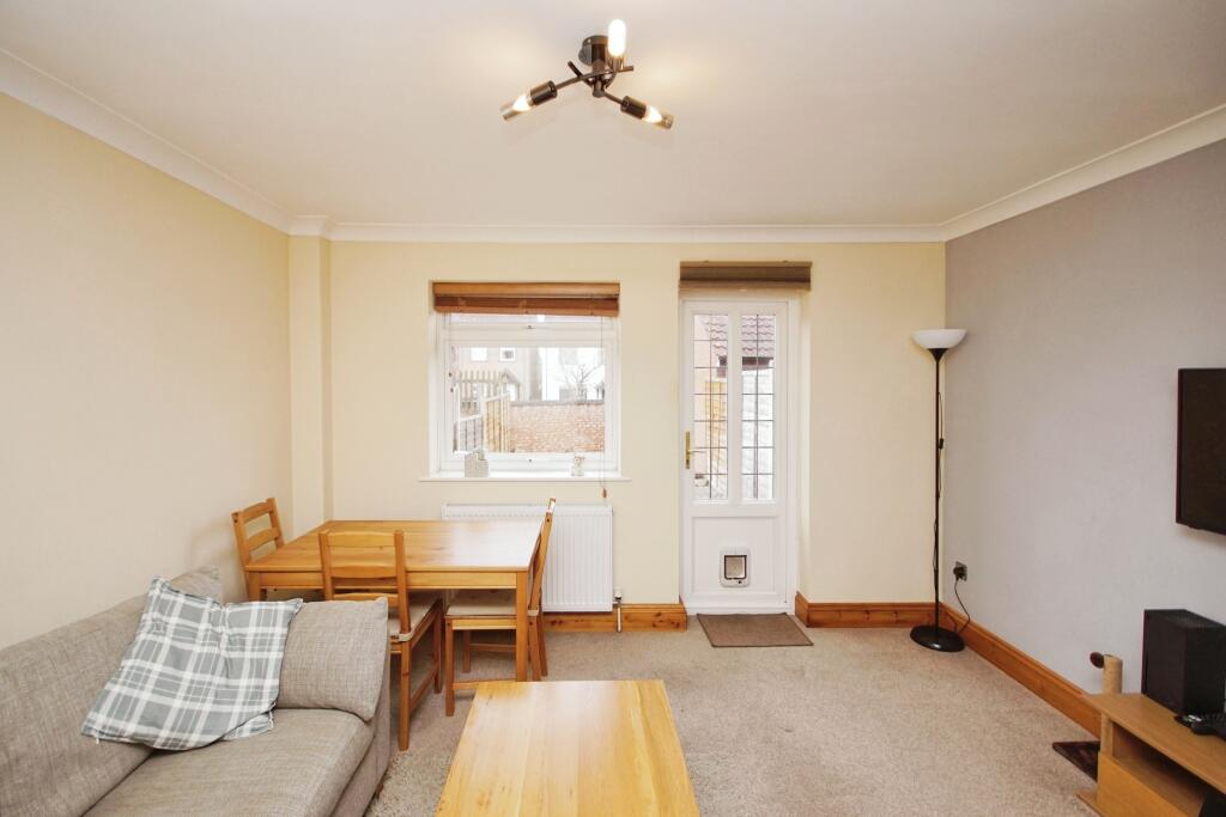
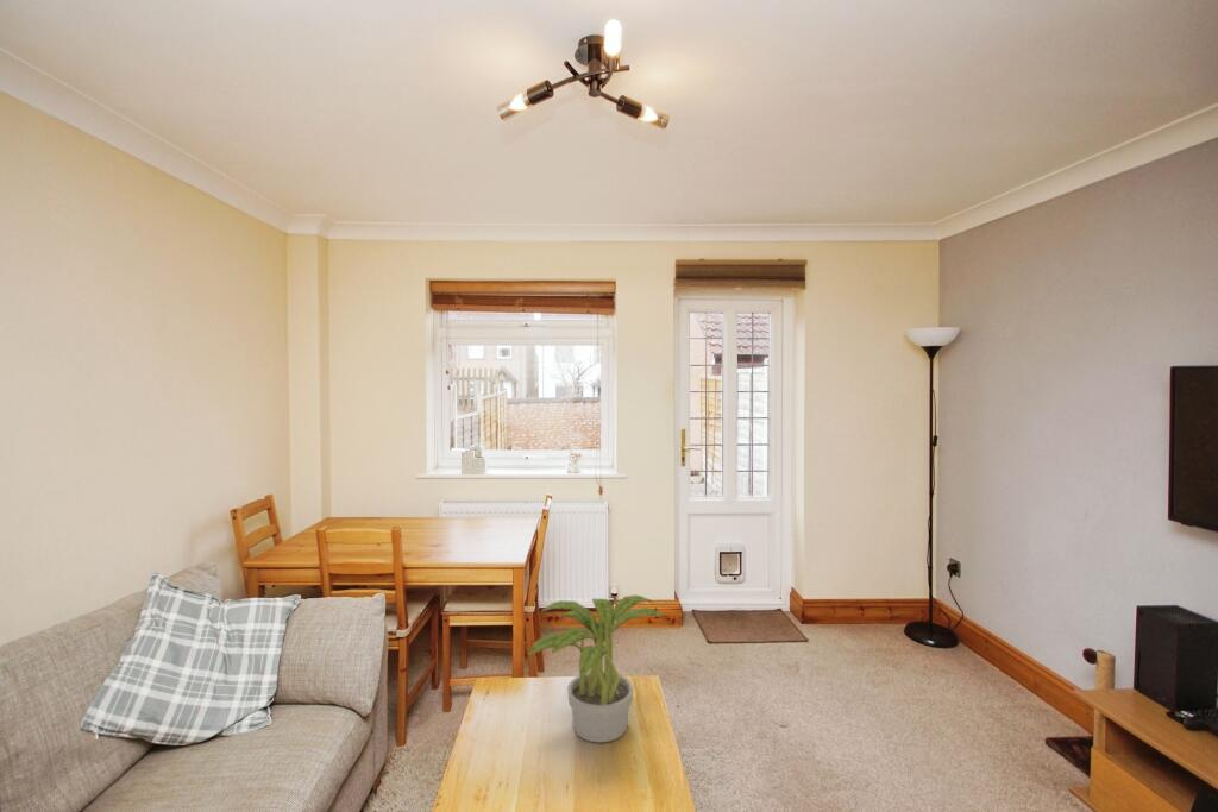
+ potted plant [526,593,666,744]
